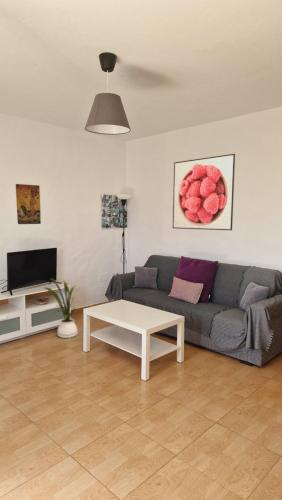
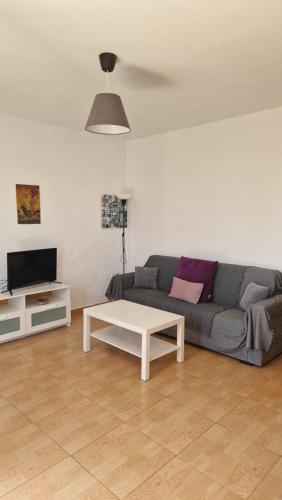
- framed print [172,153,236,231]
- house plant [42,278,80,339]
